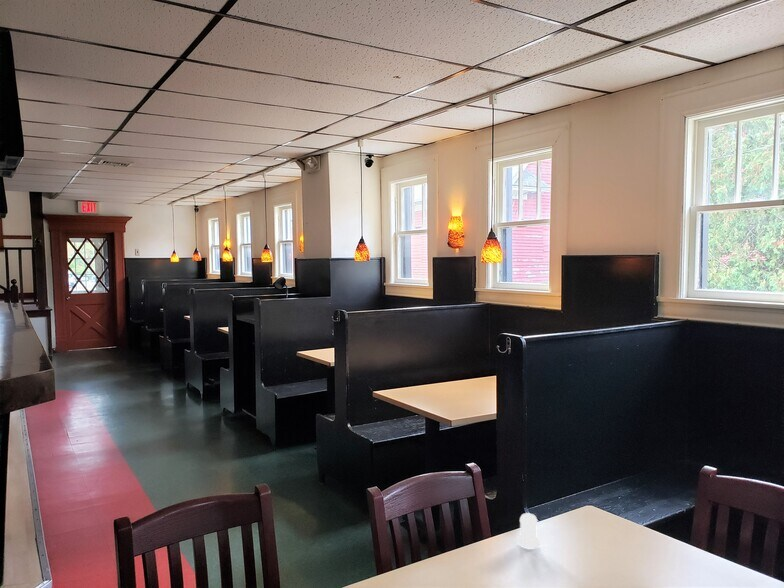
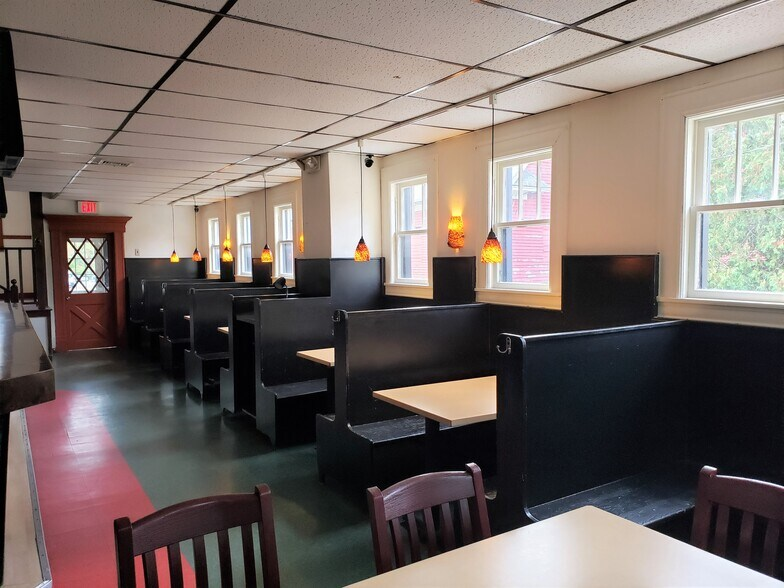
- salt shaker [516,512,541,549]
